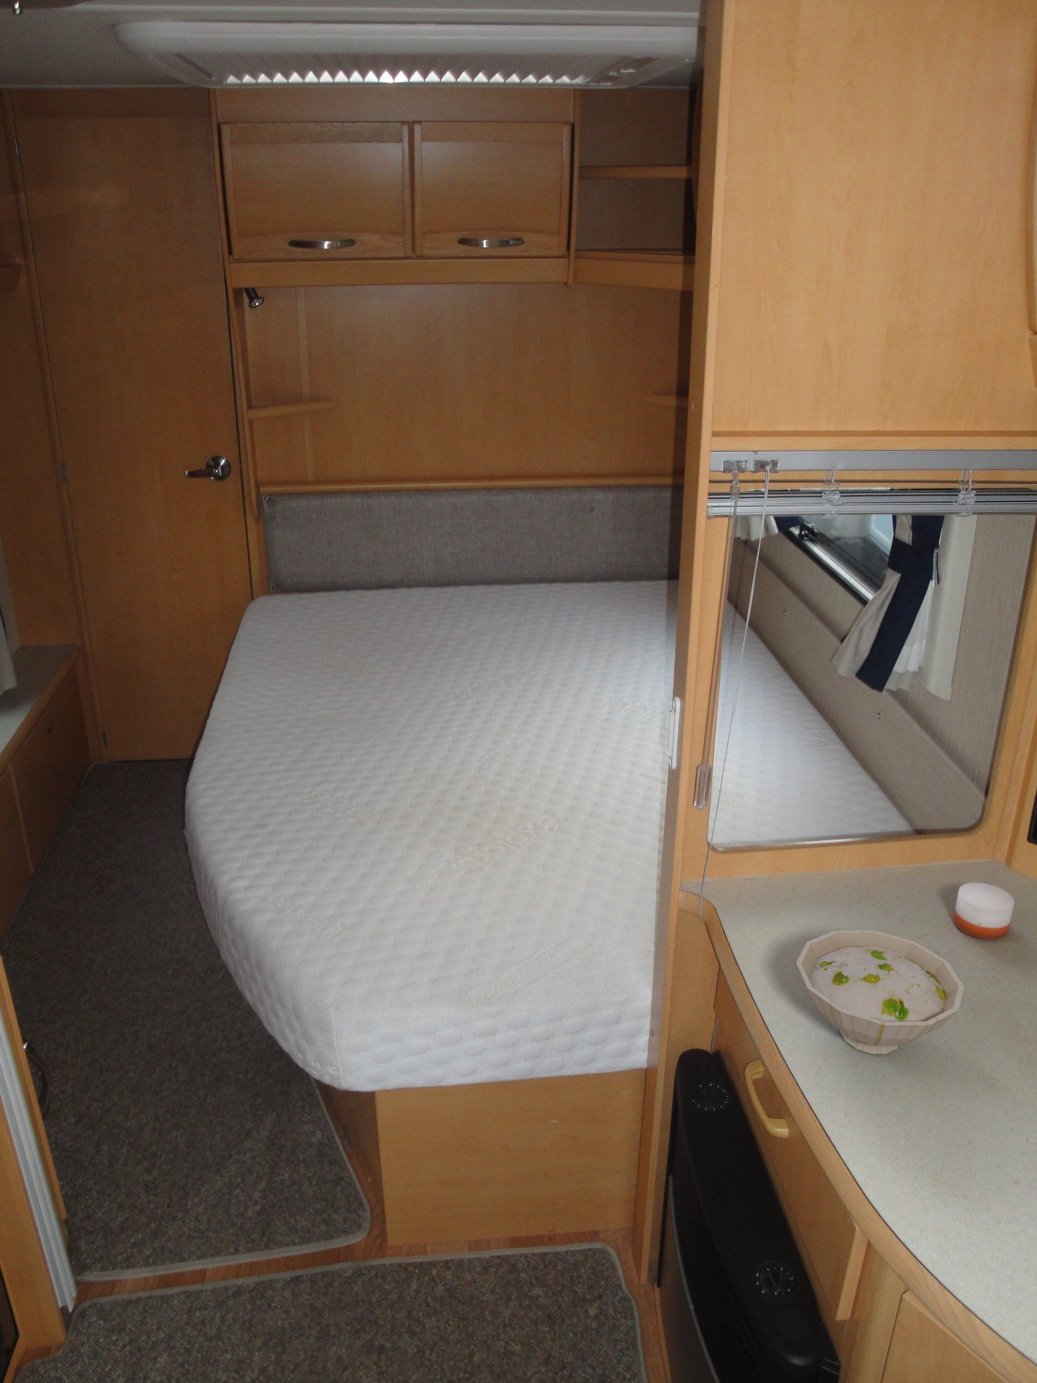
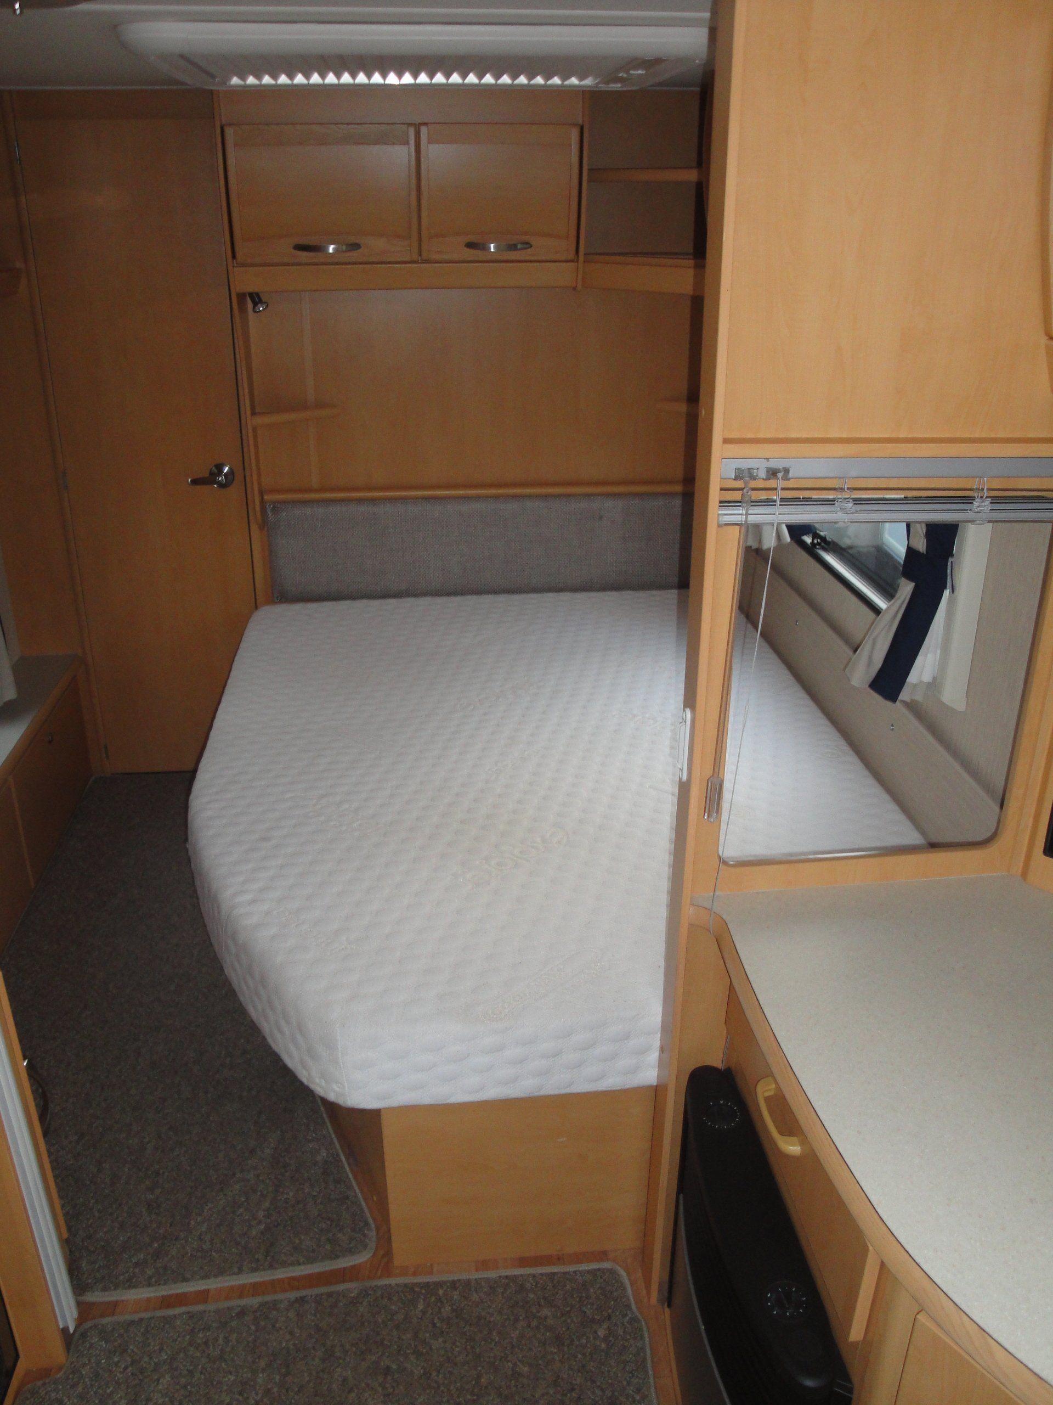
- bowl [795,930,965,1054]
- candle [953,864,1015,940]
